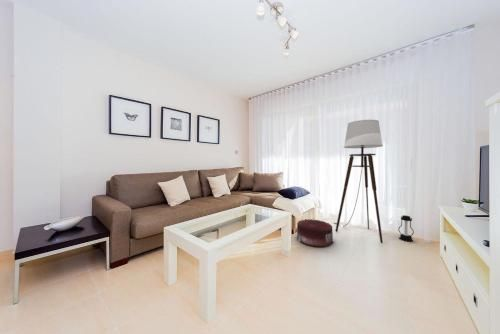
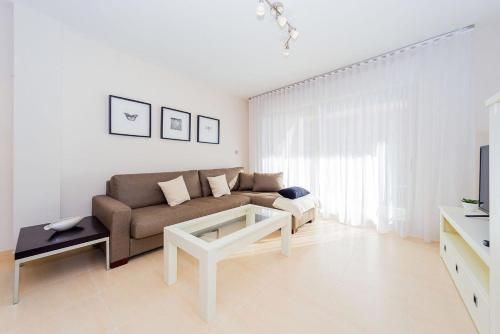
- lantern [398,214,415,243]
- pouf [296,218,334,248]
- floor lamp [333,119,384,244]
